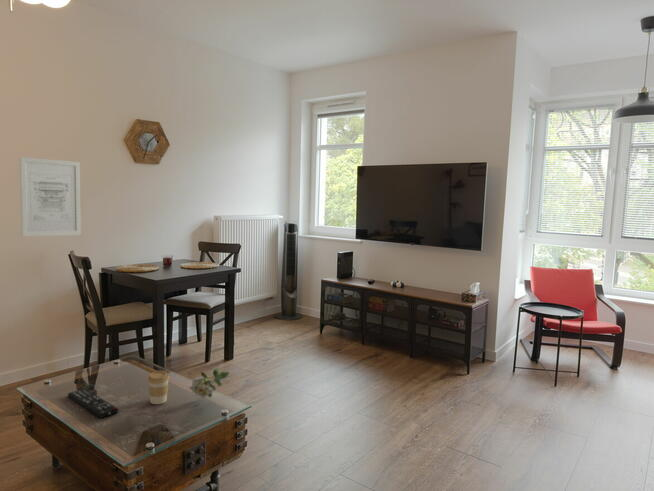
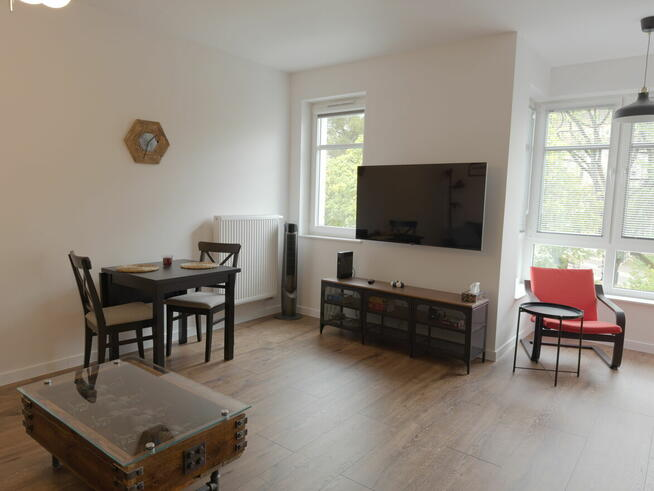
- remote control [67,388,119,419]
- coffee cup [147,370,170,405]
- wall art [19,156,82,238]
- flower [188,368,230,400]
